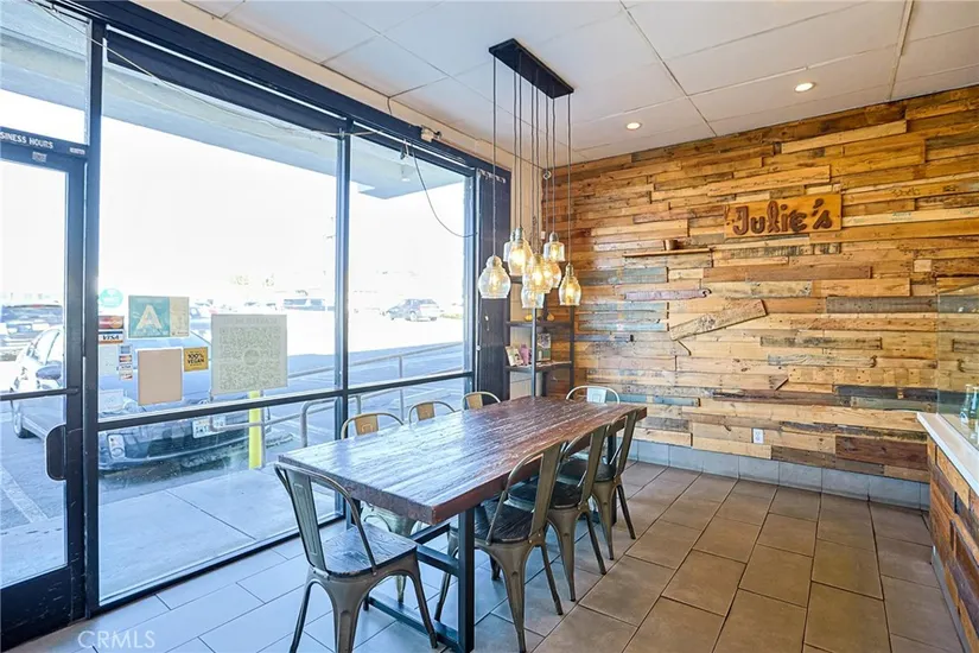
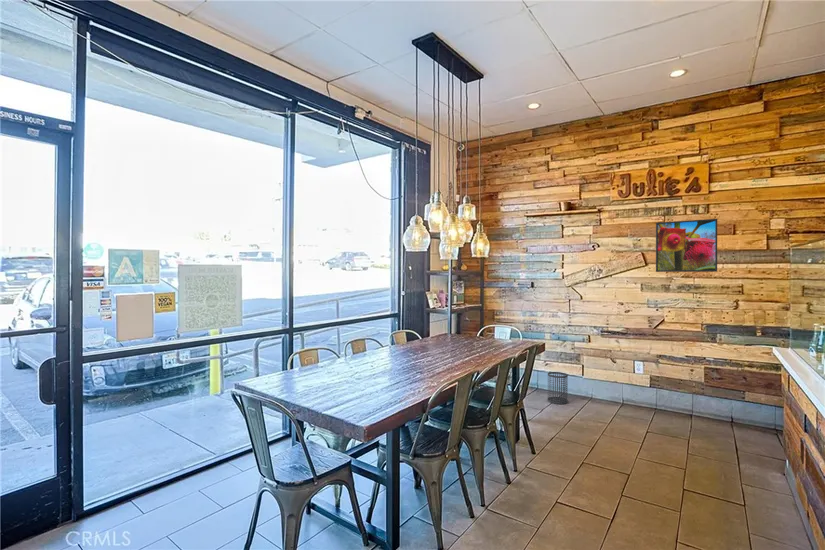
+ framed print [655,218,718,273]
+ wastebasket [547,371,569,405]
